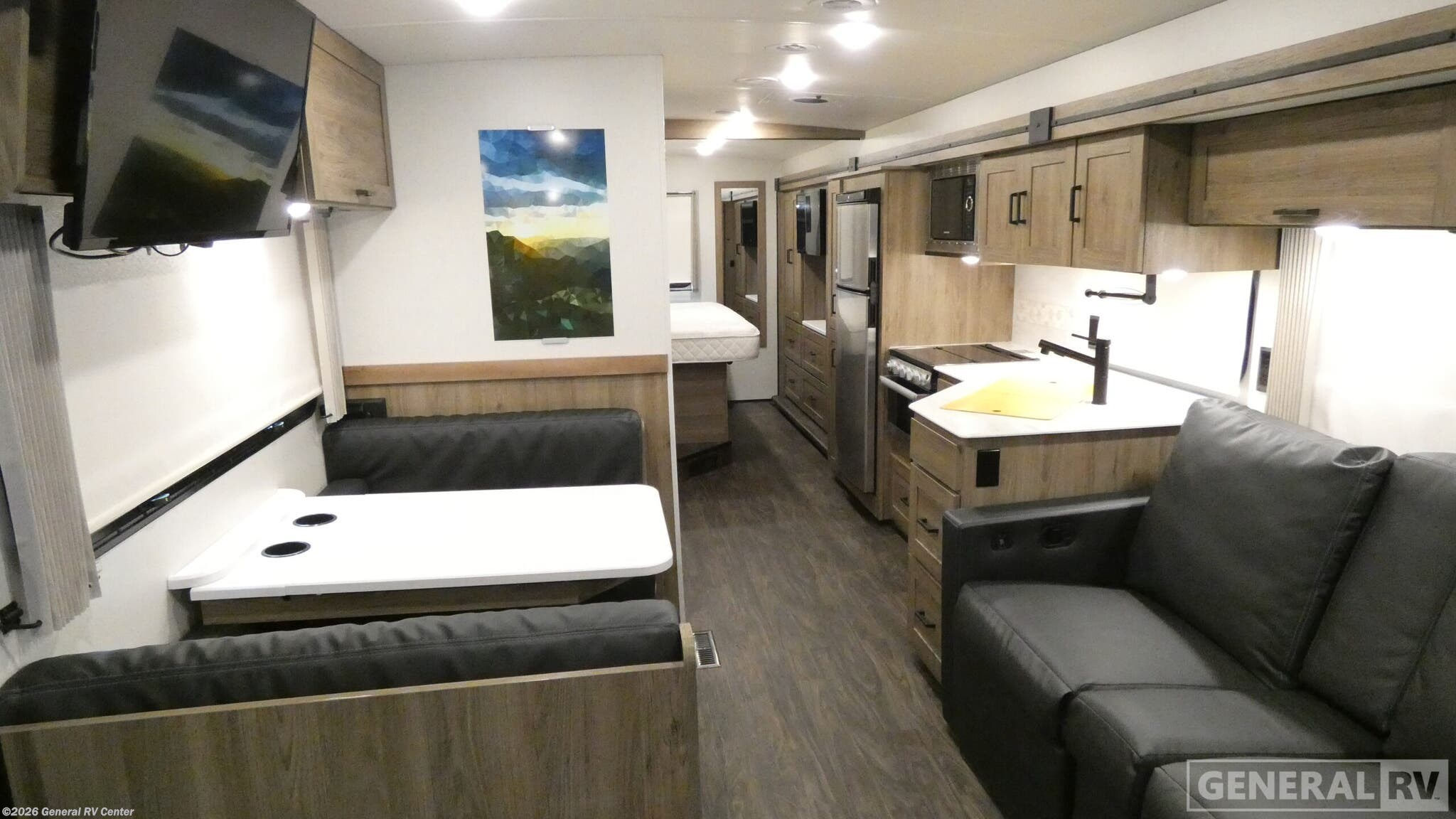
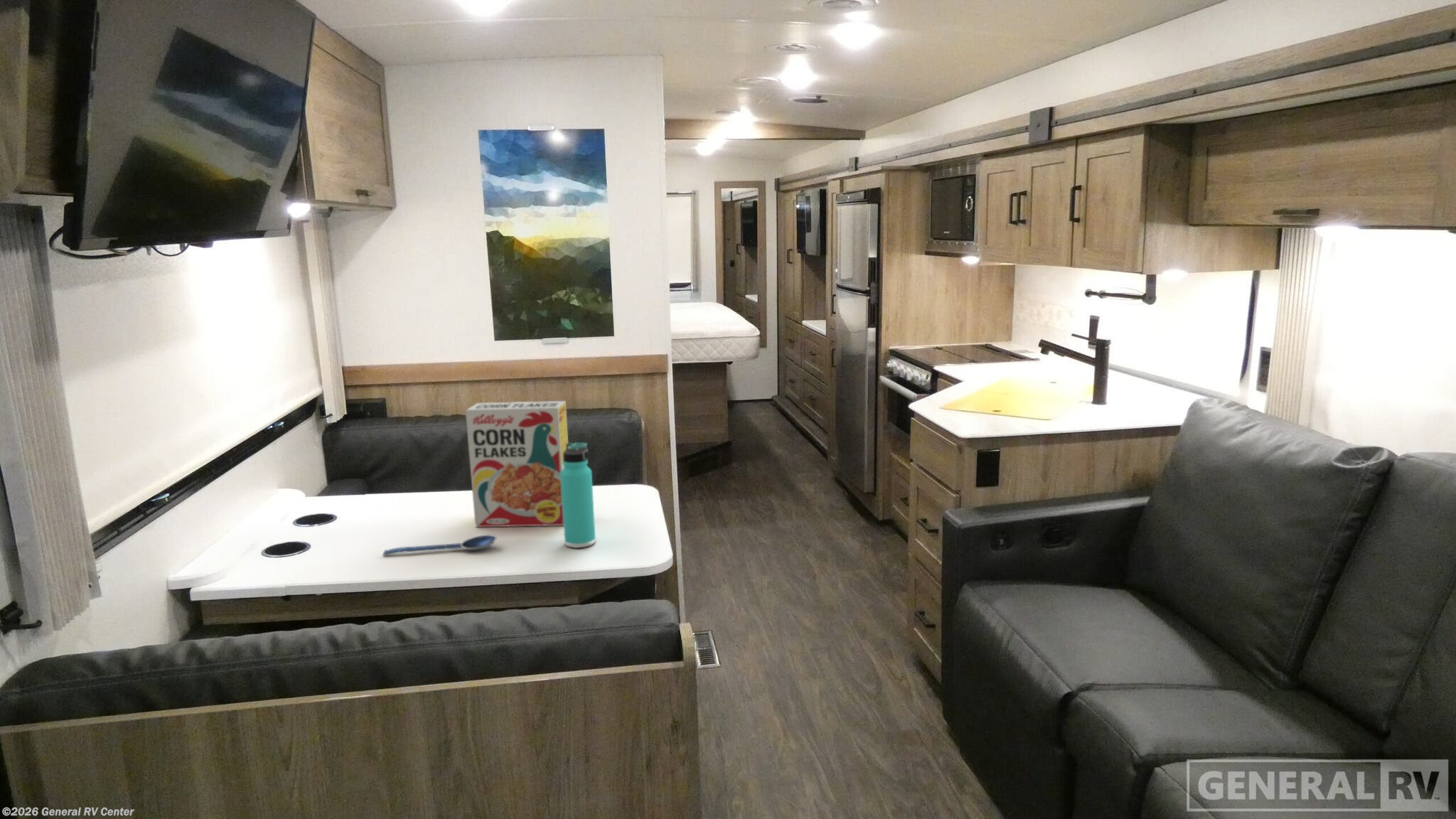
+ thermos bottle [560,441,596,549]
+ cereal box [465,400,569,528]
+ spoon [382,534,498,557]
